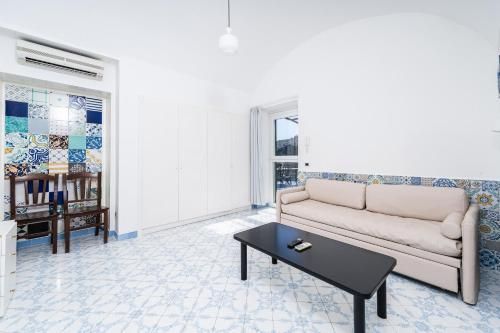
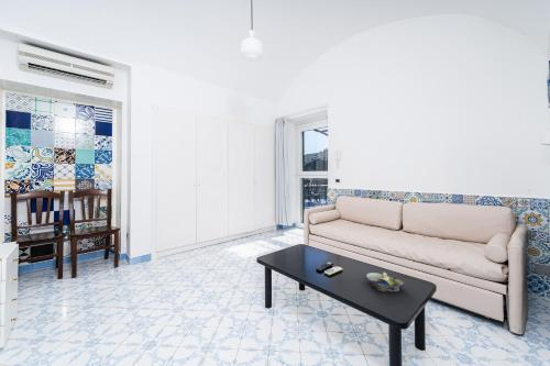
+ decorative bowl [365,271,405,292]
